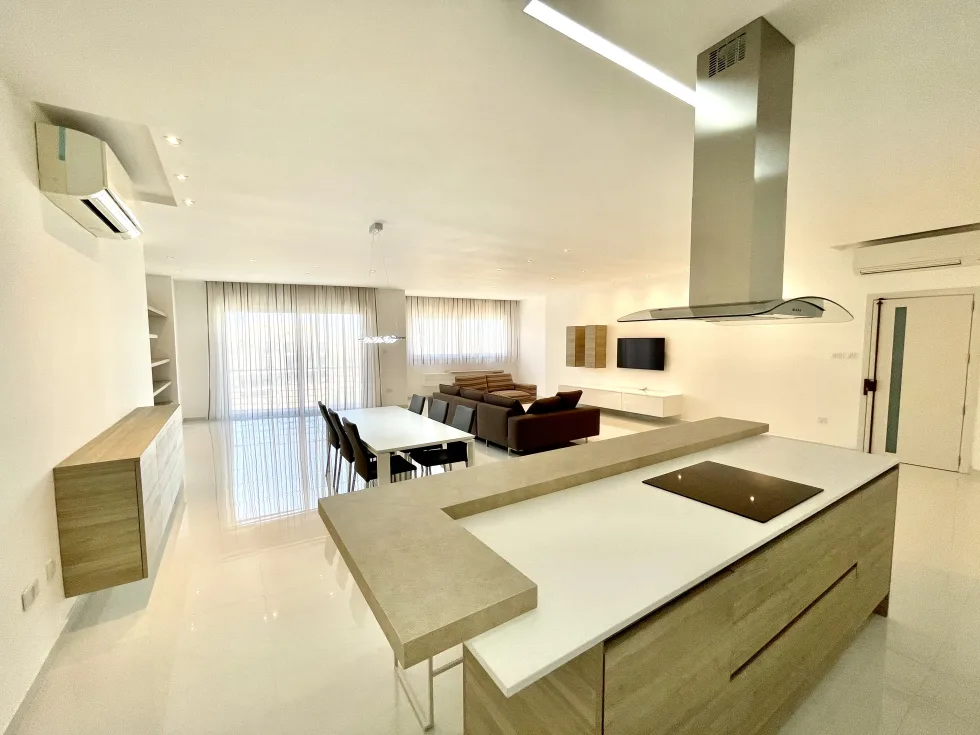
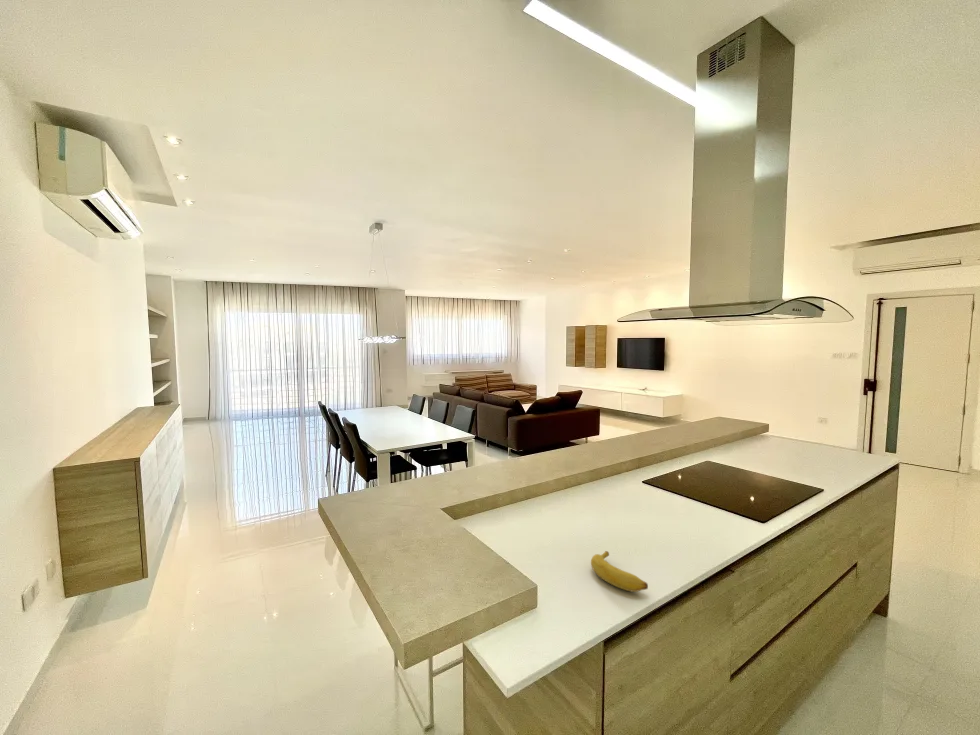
+ banana [590,550,649,593]
